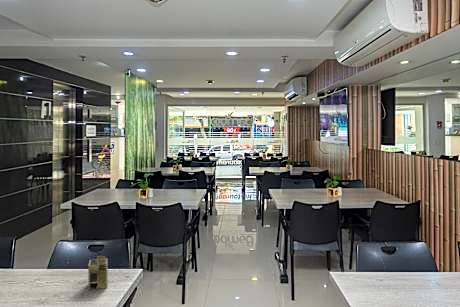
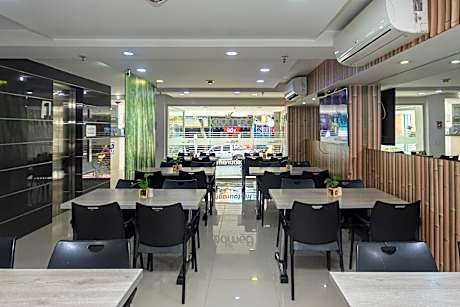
- napkin holder [87,255,109,291]
